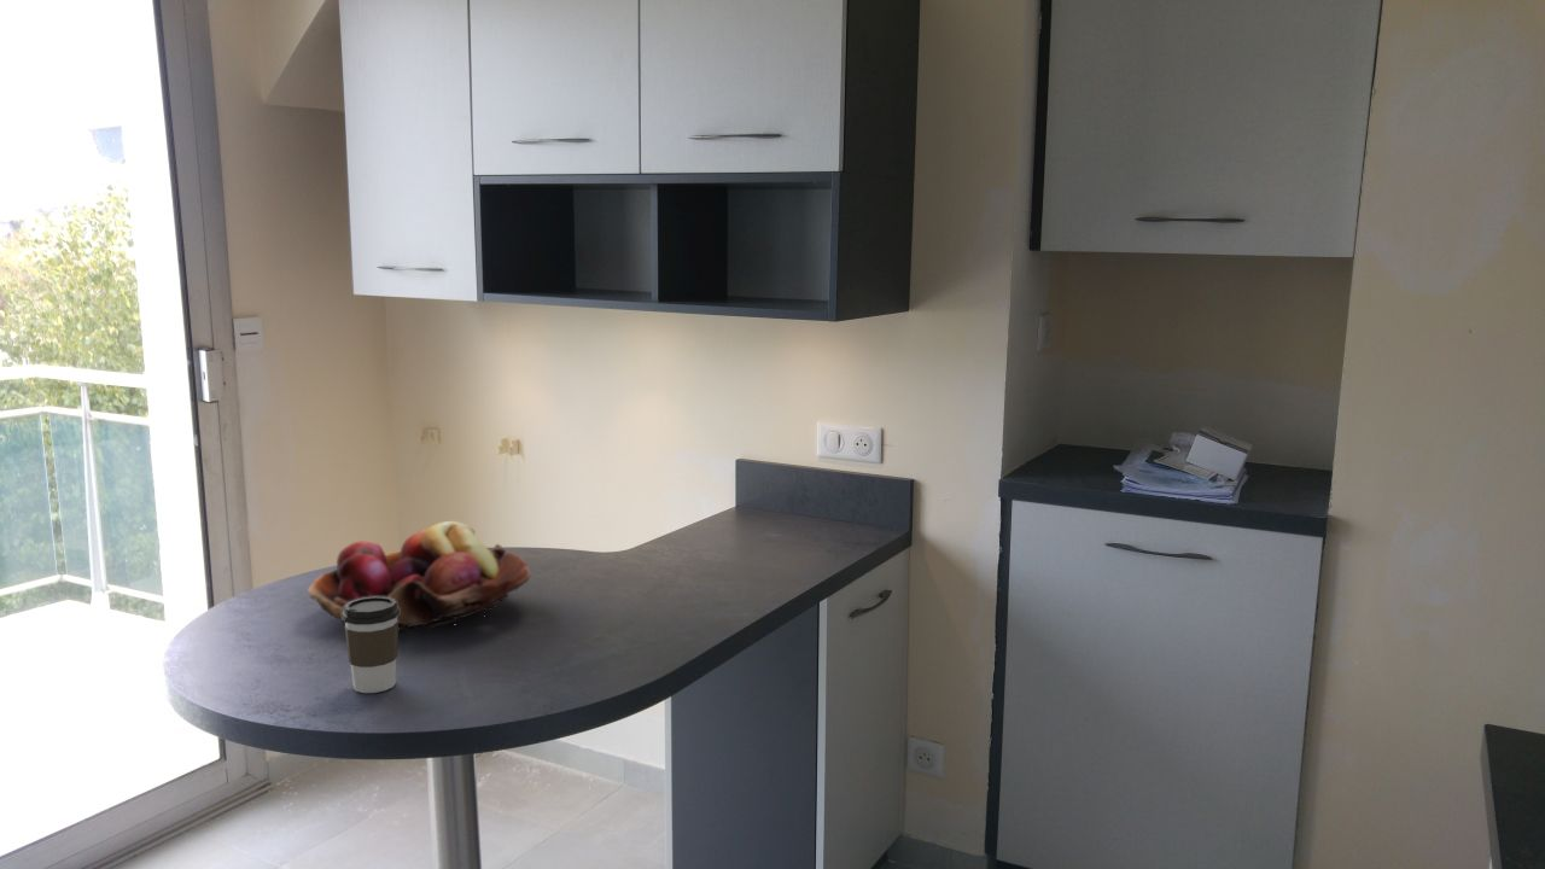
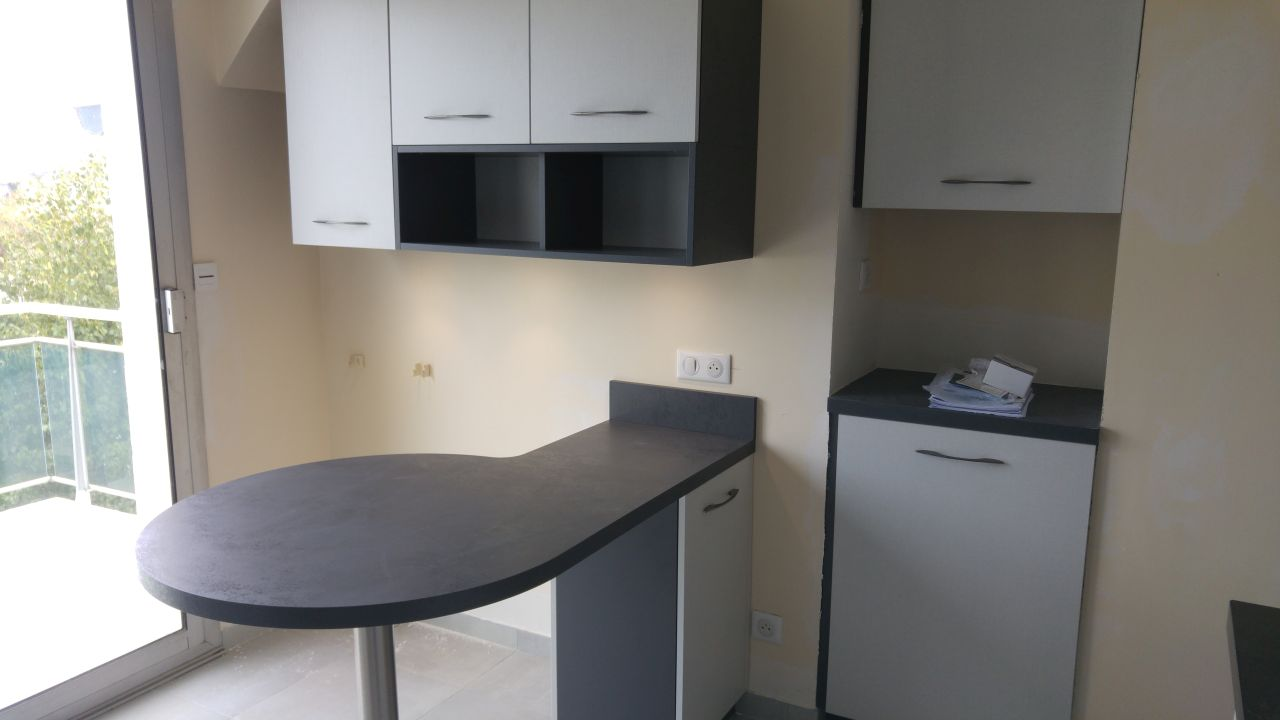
- fruit basket [307,520,532,632]
- coffee cup [342,596,400,694]
